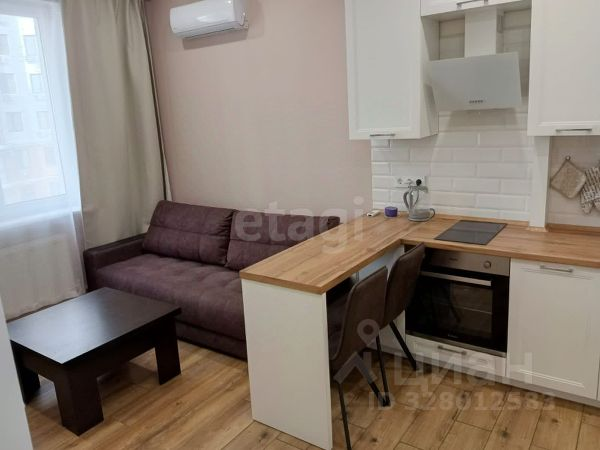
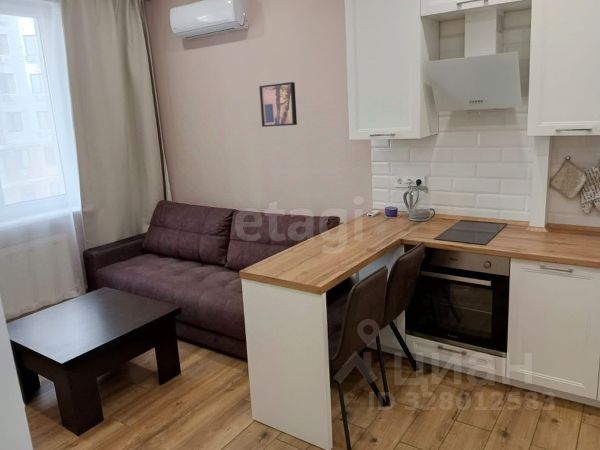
+ wall art [258,81,298,128]
